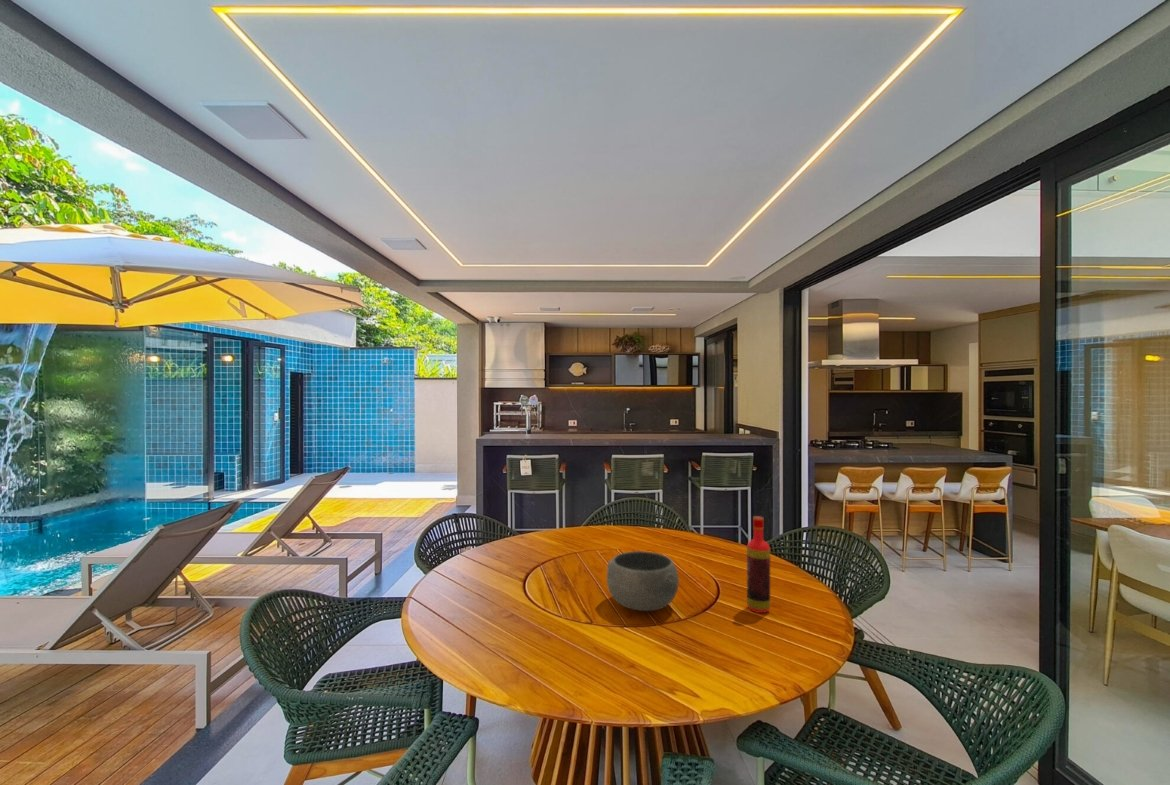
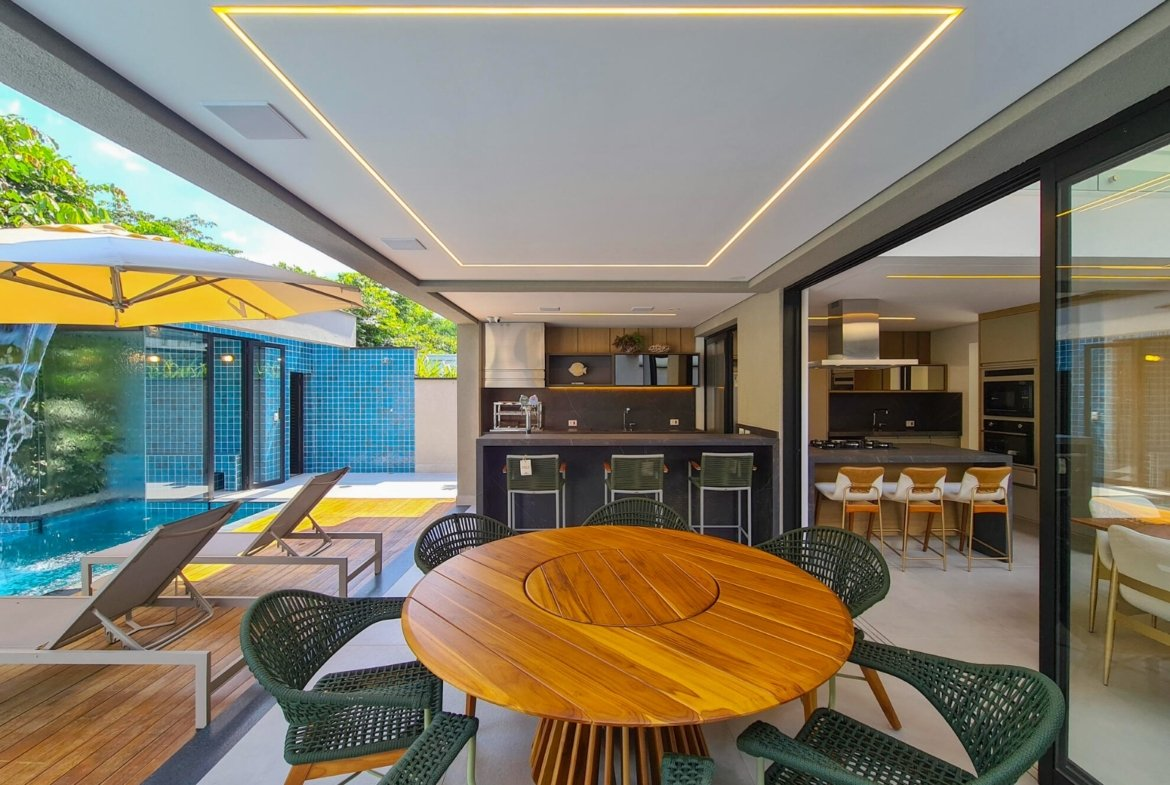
- bowl [606,550,680,612]
- bottle [746,515,771,614]
